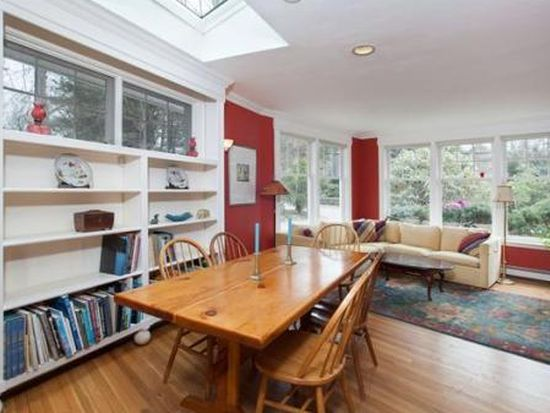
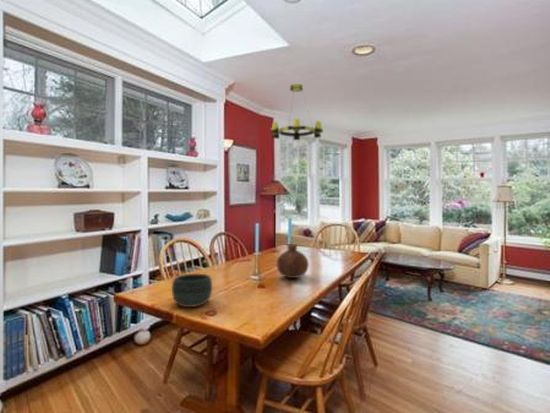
+ chandelier [270,83,324,141]
+ teapot [276,243,310,279]
+ bowl [171,273,213,308]
